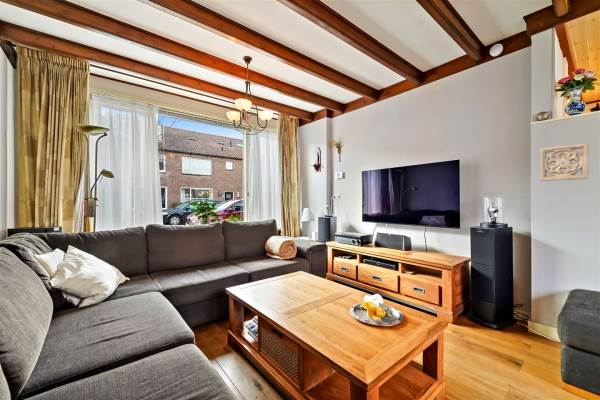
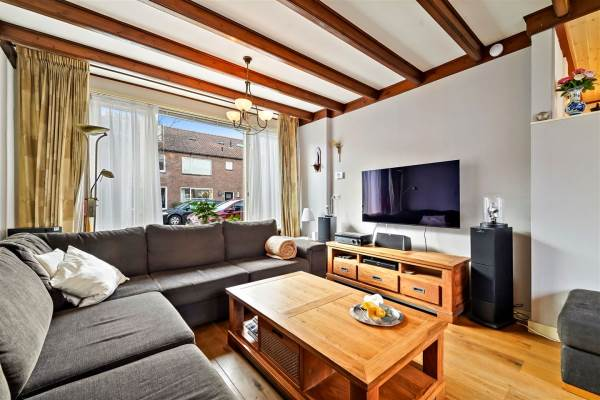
- wall ornament [539,142,590,182]
